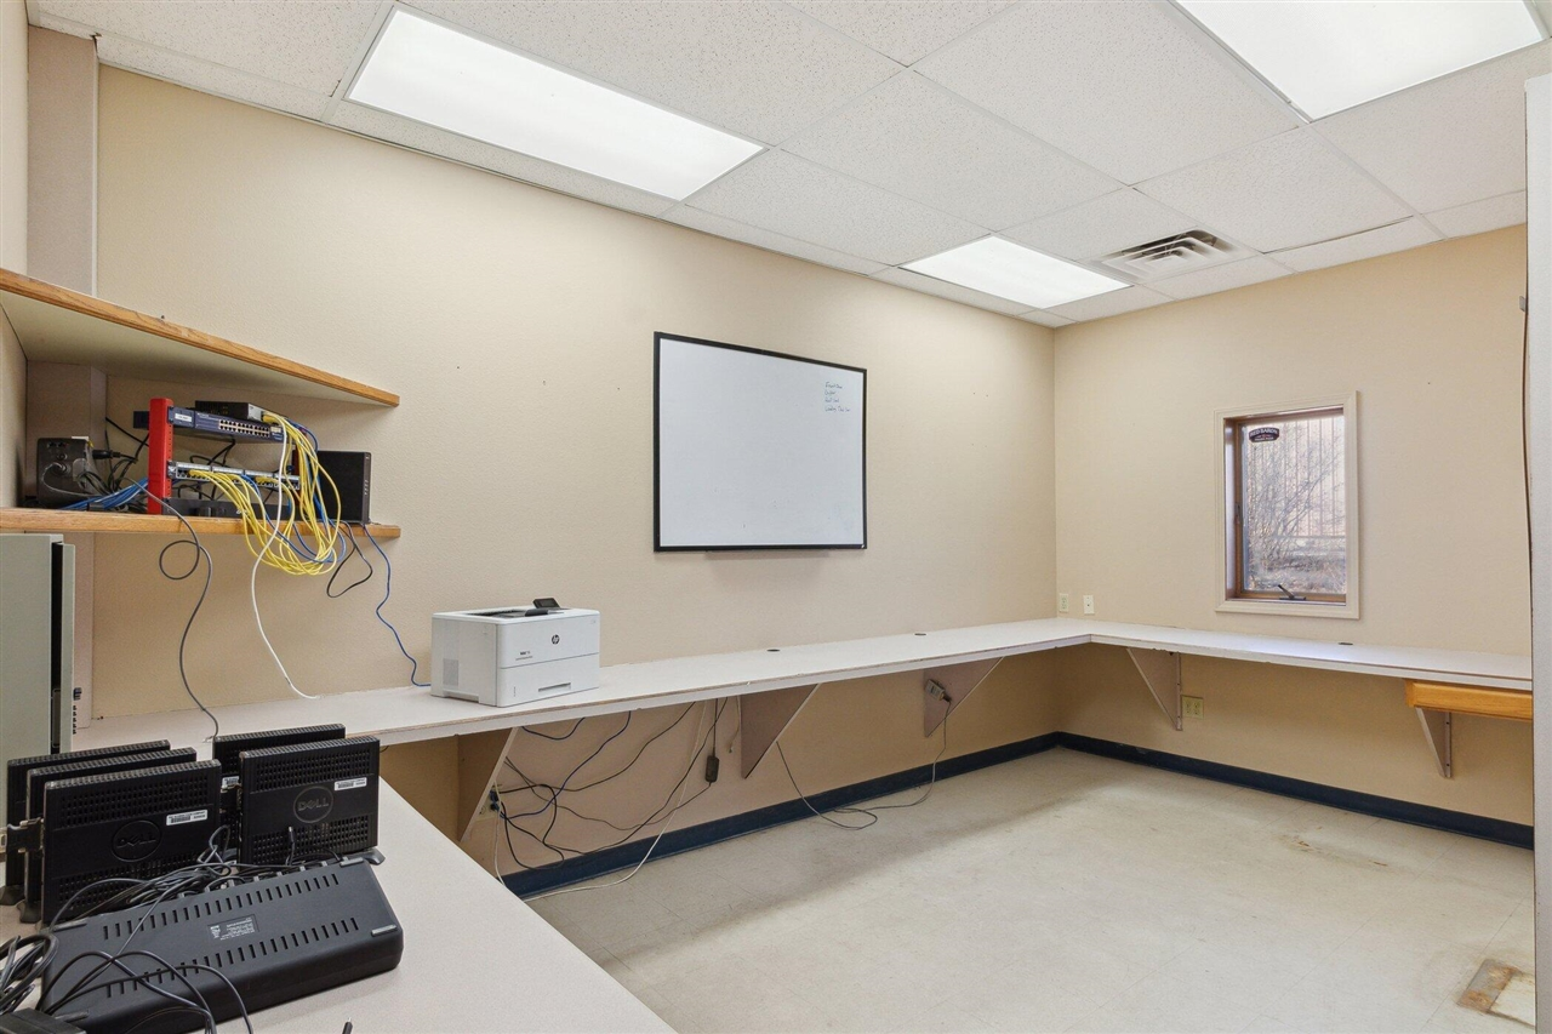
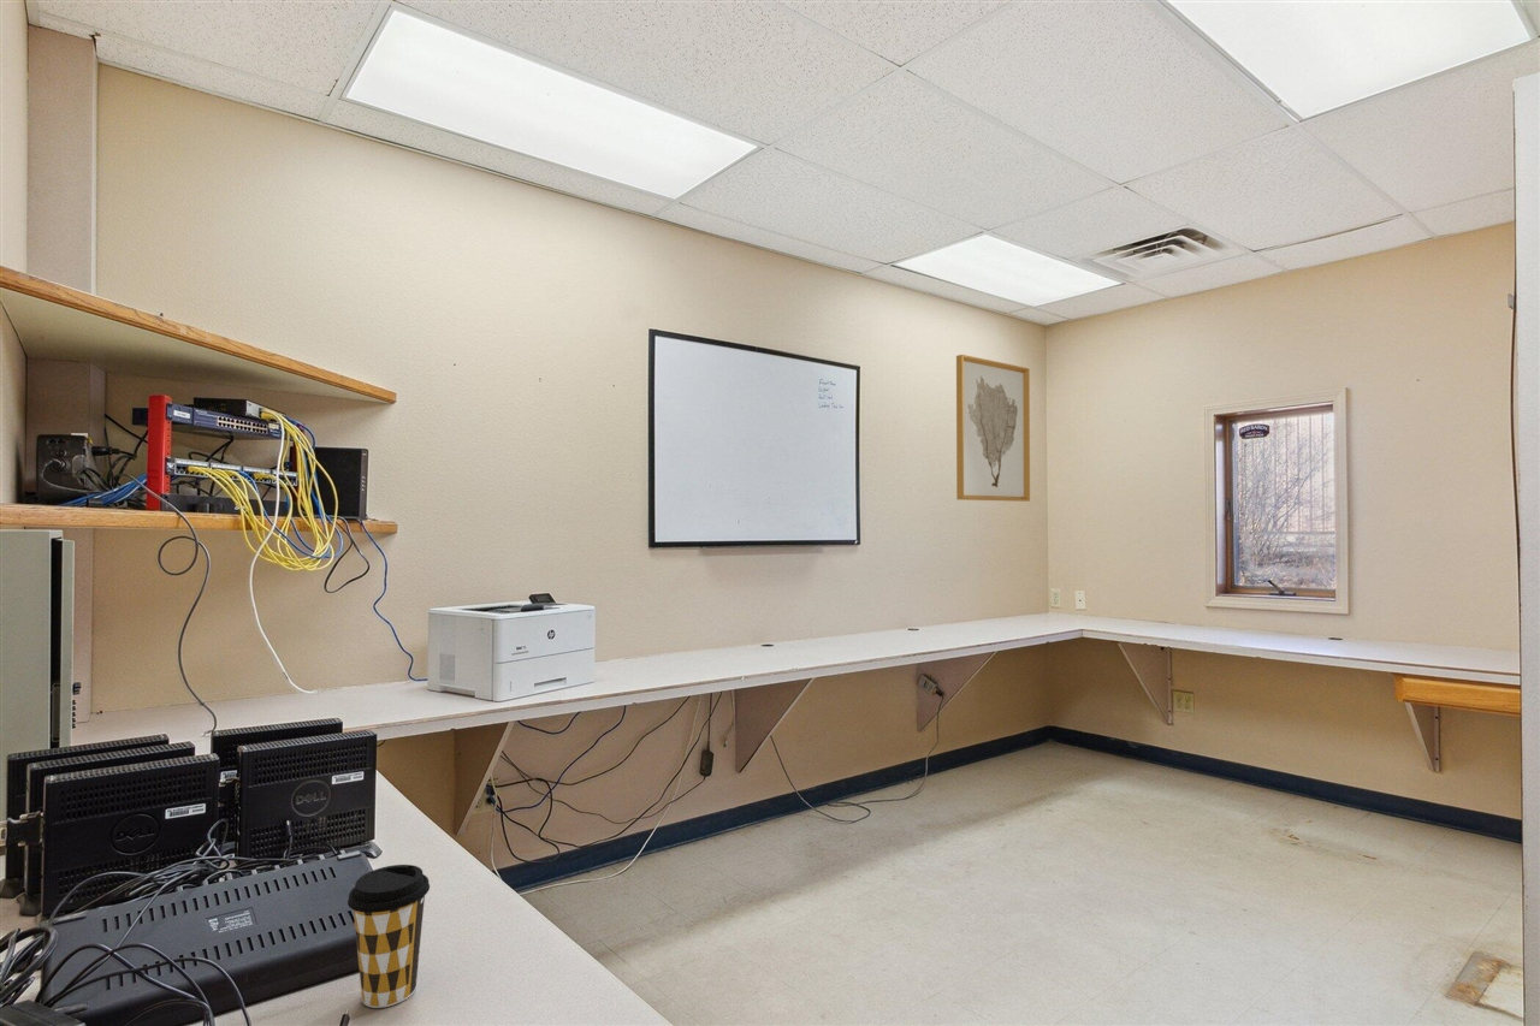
+ wall art [955,354,1031,503]
+ coffee cup [346,864,431,1009]
